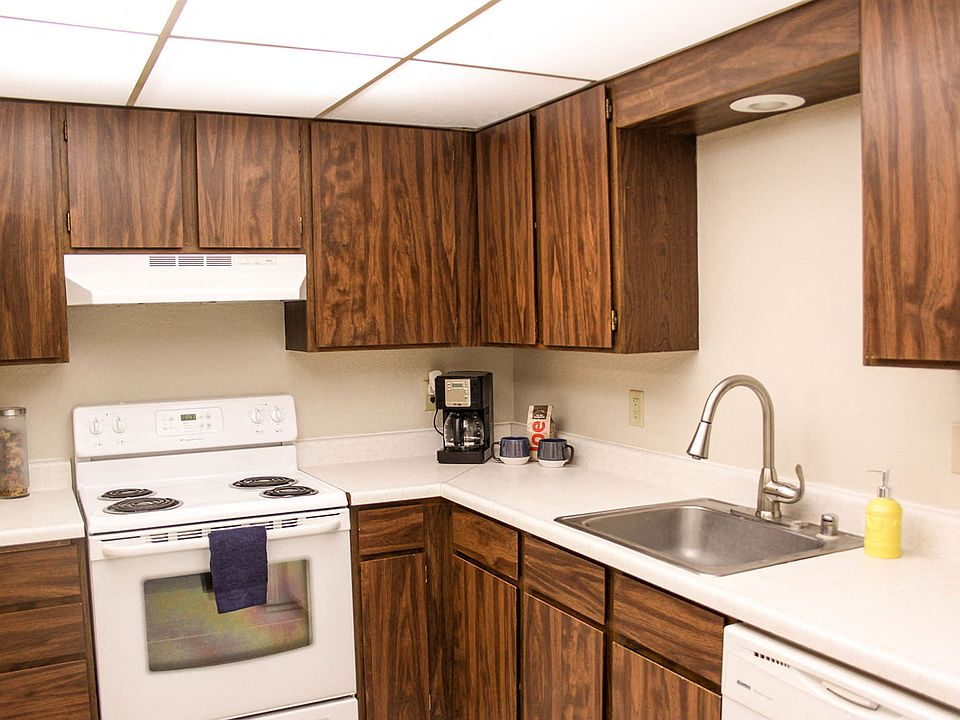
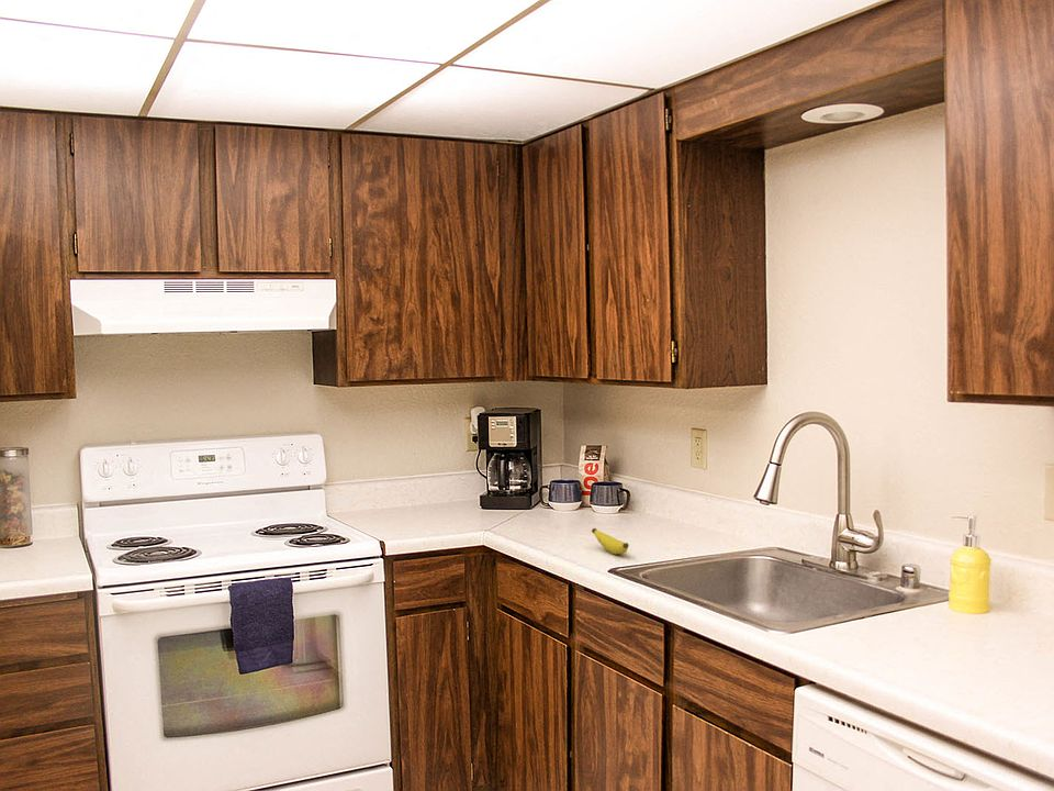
+ banana [591,527,630,555]
